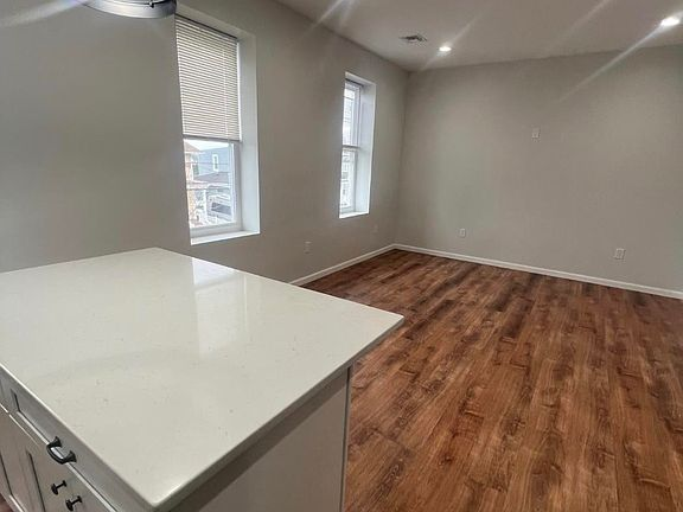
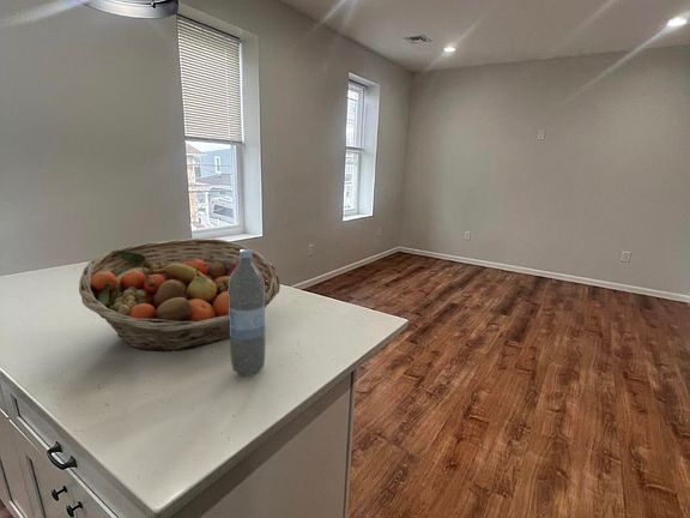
+ fruit basket [78,237,282,353]
+ water bottle [228,248,266,378]
